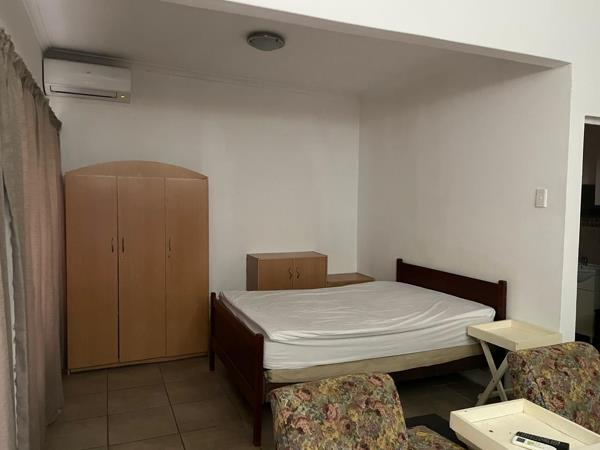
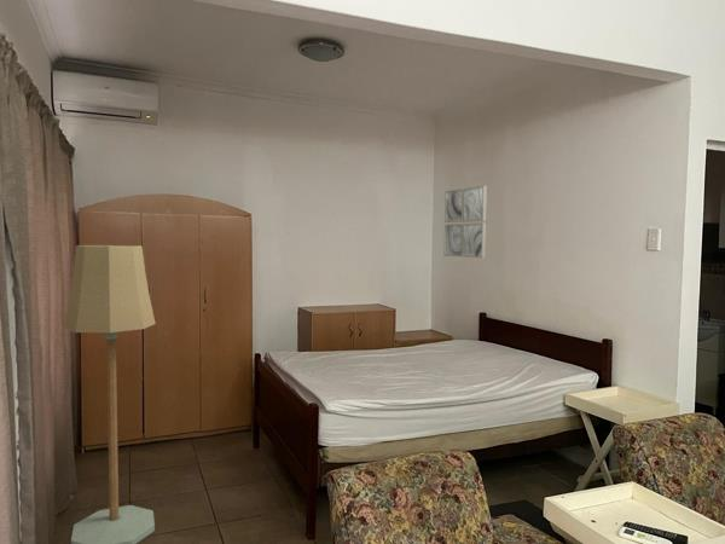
+ wall art [443,185,488,259]
+ floor lamp [63,244,157,544]
